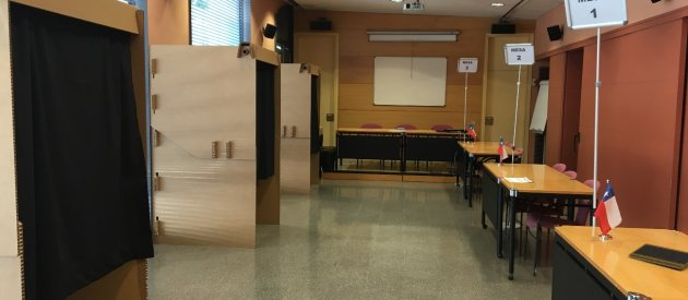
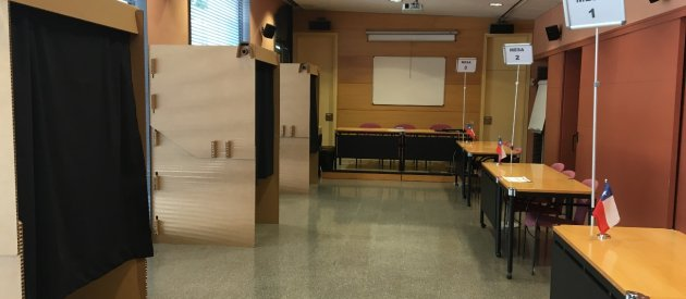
- notepad [628,242,688,271]
